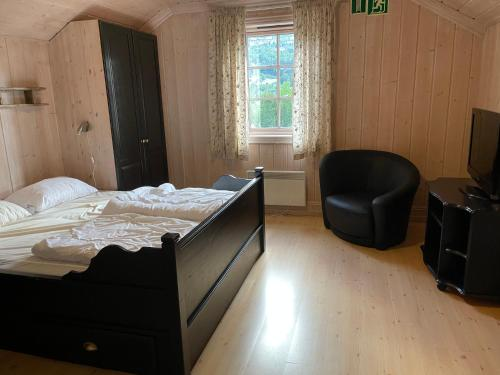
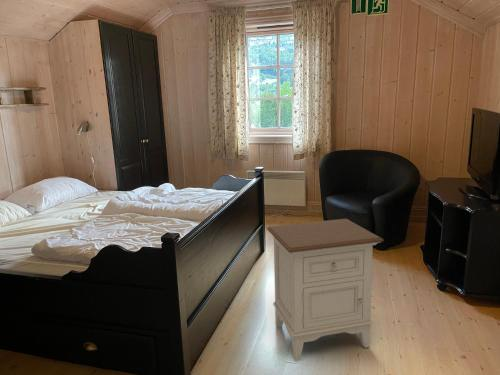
+ nightstand [266,218,385,362]
